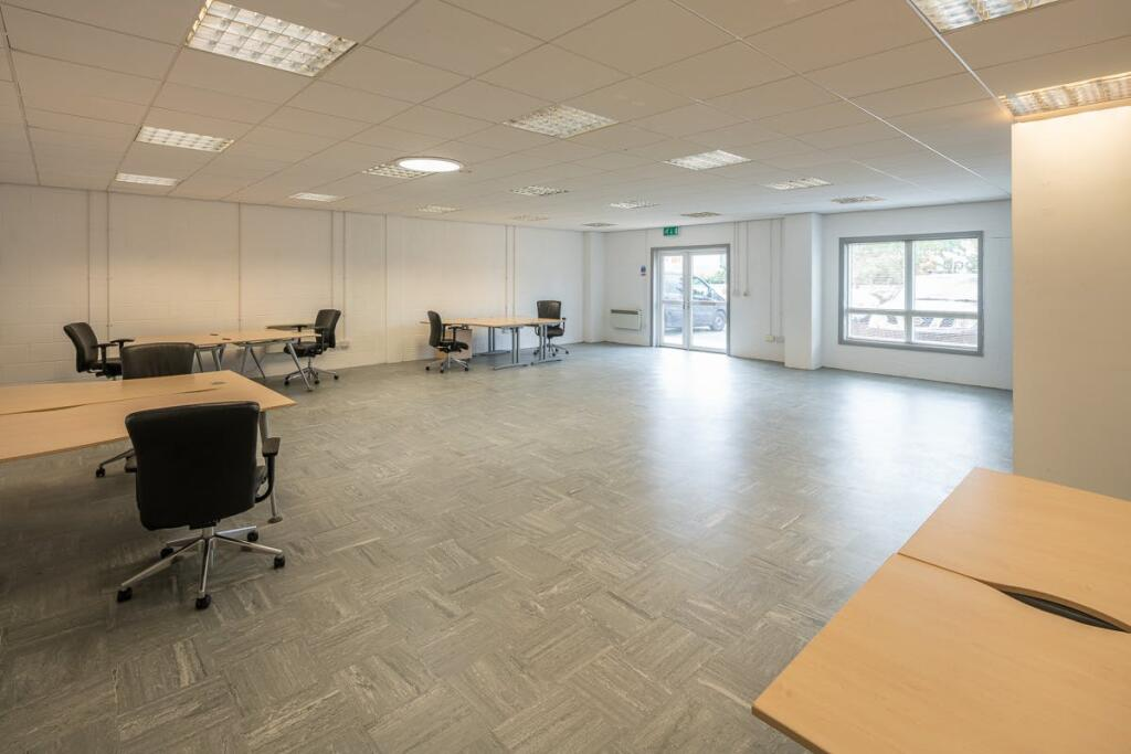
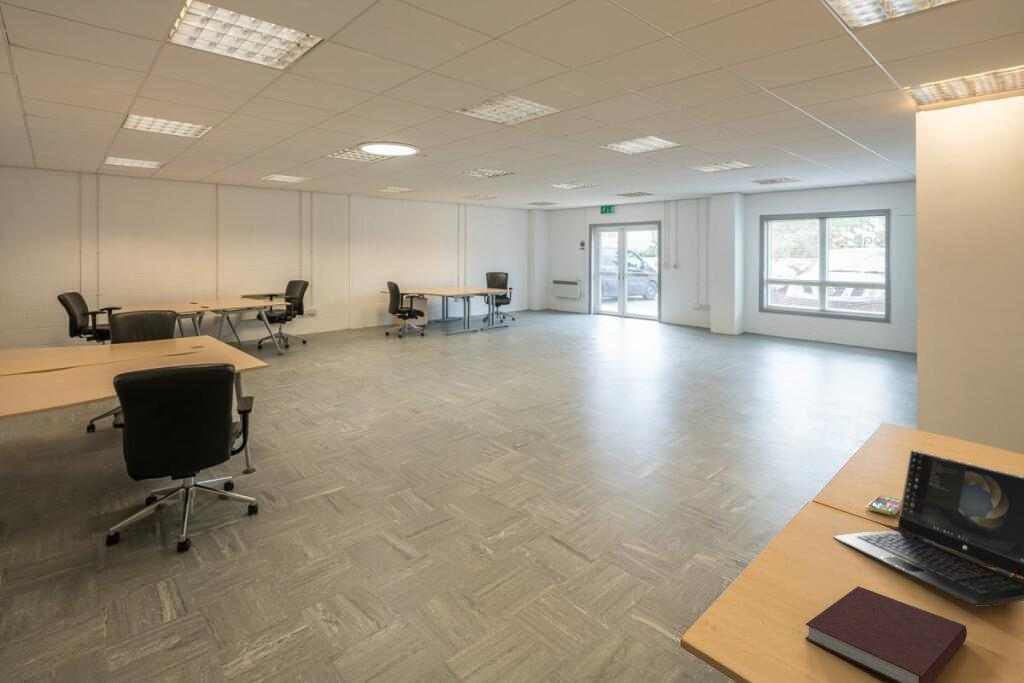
+ notebook [804,585,968,683]
+ laptop [832,449,1024,608]
+ smartphone [866,495,902,516]
